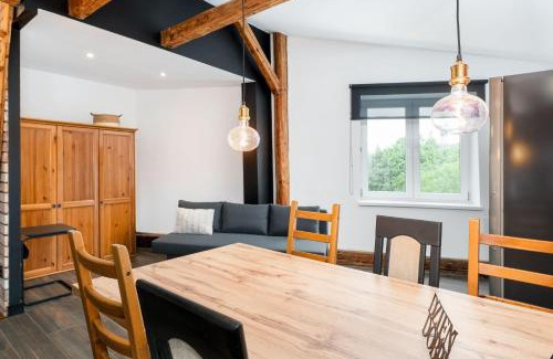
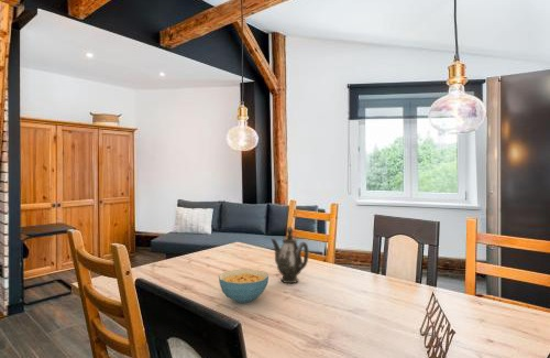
+ cereal bowl [218,268,270,304]
+ teapot [270,226,310,284]
